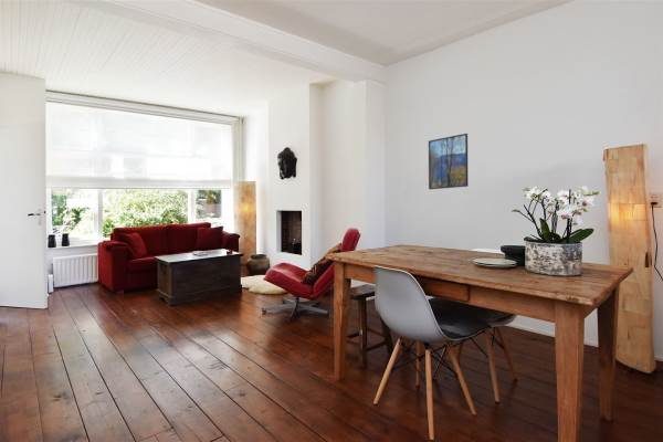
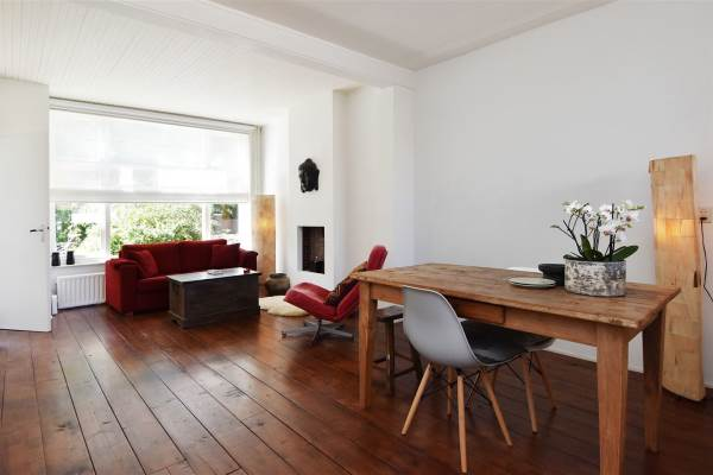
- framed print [428,133,470,190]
